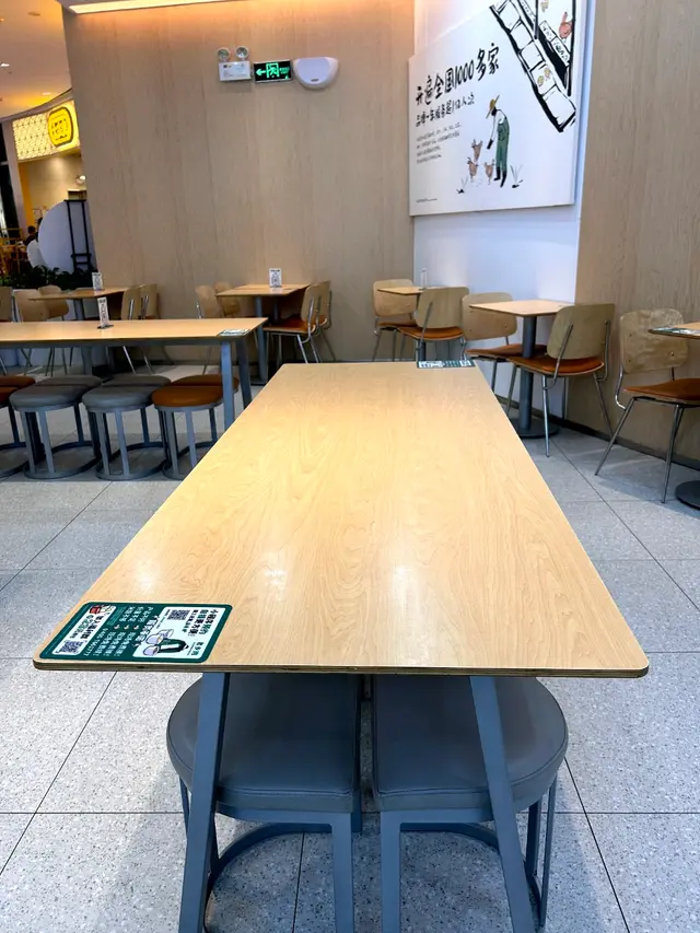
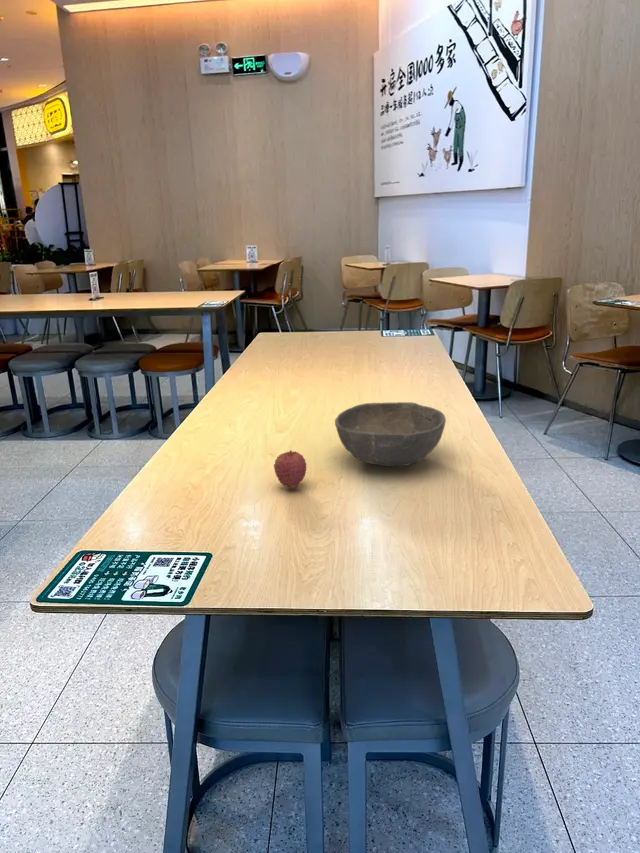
+ fruit [273,449,307,489]
+ bowl [334,401,447,467]
